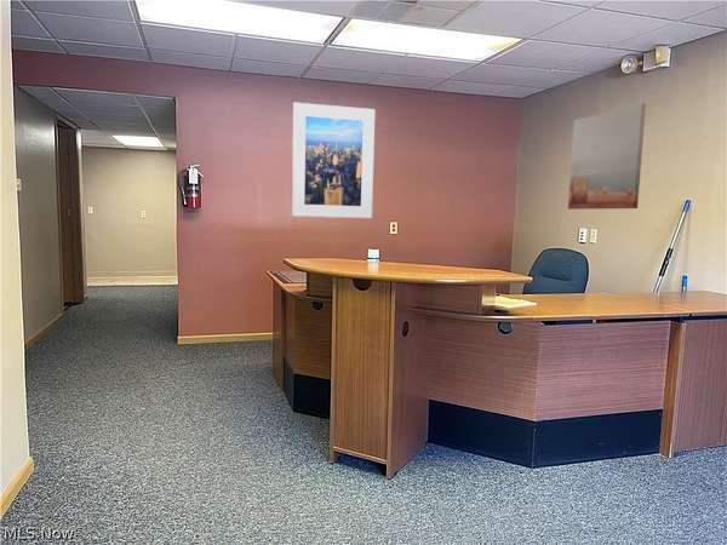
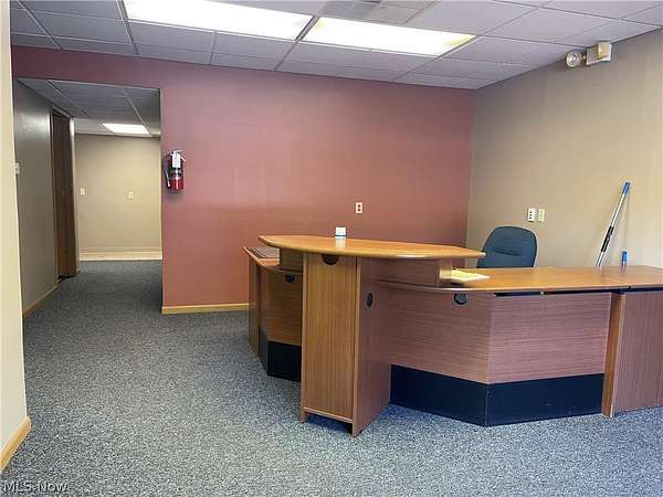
- wall art [567,103,647,211]
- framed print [291,102,376,219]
